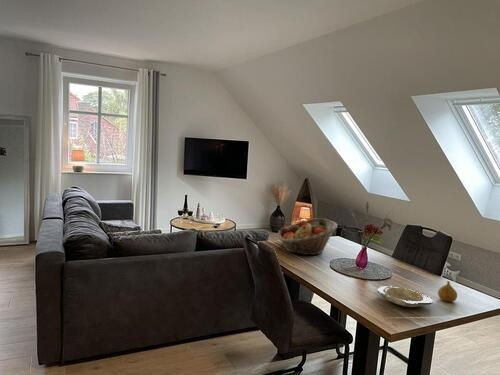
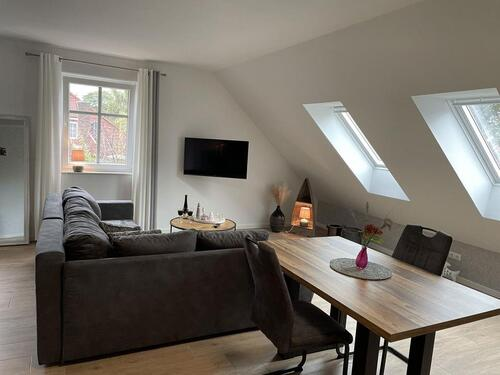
- fruit basket [277,217,338,256]
- fruit [437,280,458,302]
- plate [376,285,434,308]
